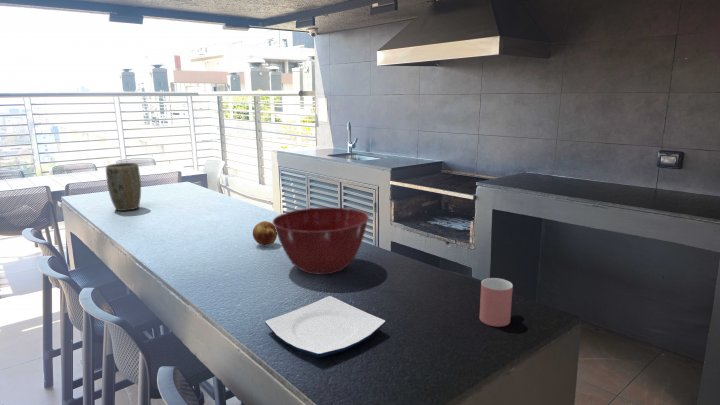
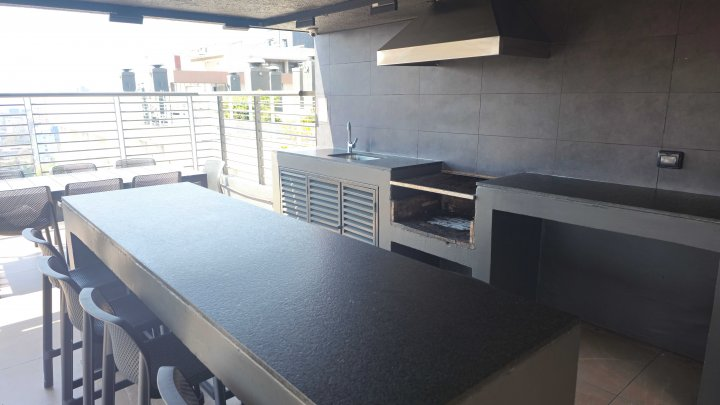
- fruit [252,220,278,246]
- cup [479,277,514,328]
- plant pot [105,162,142,212]
- mixing bowl [271,207,370,275]
- plate [264,295,386,358]
